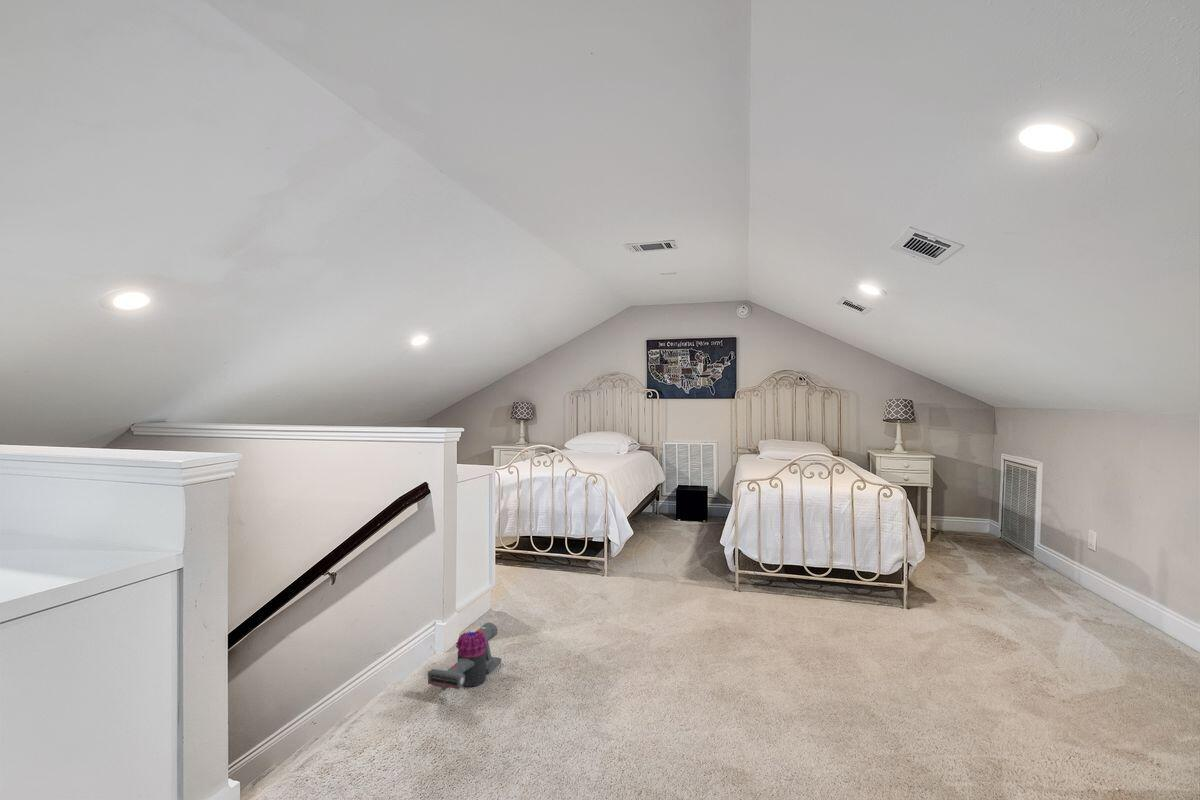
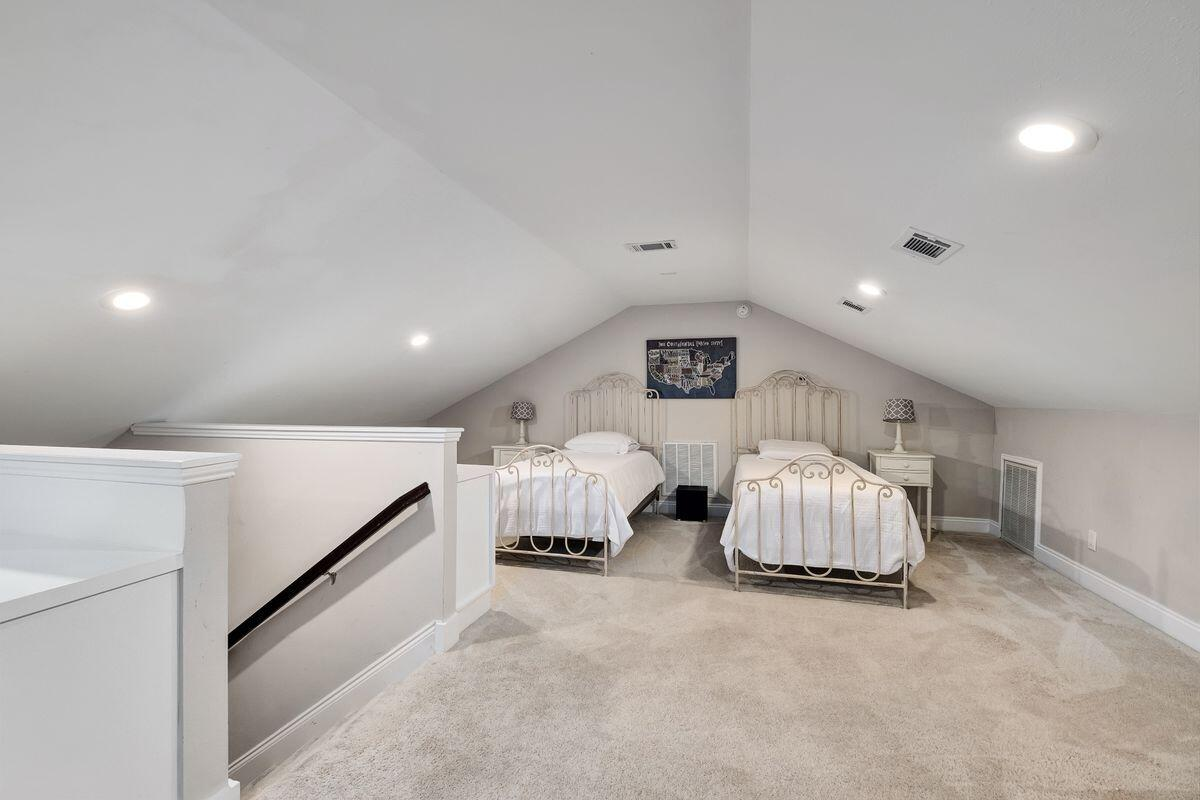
- vacuum cleaner [427,622,502,691]
